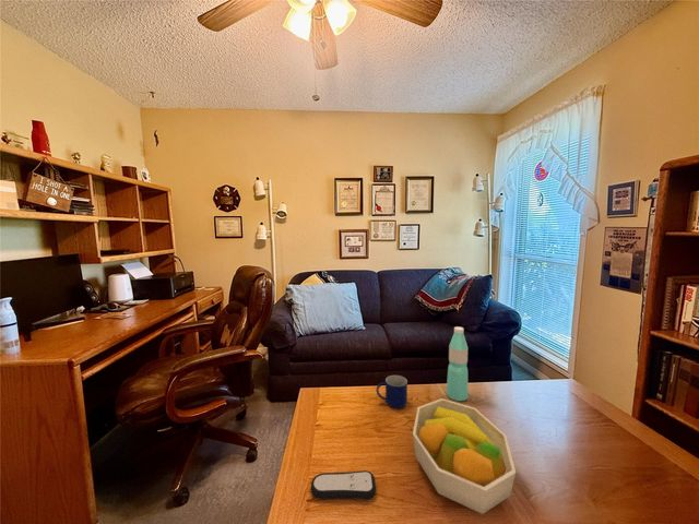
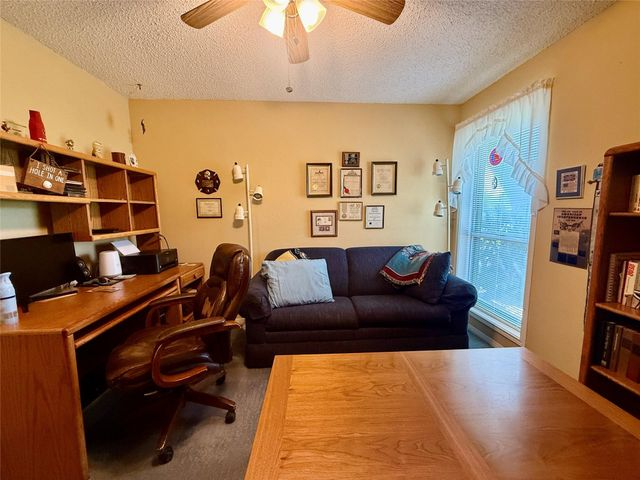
- remote control [310,469,377,500]
- water bottle [446,325,470,402]
- mug [375,374,408,409]
- fruit bowl [412,397,517,515]
